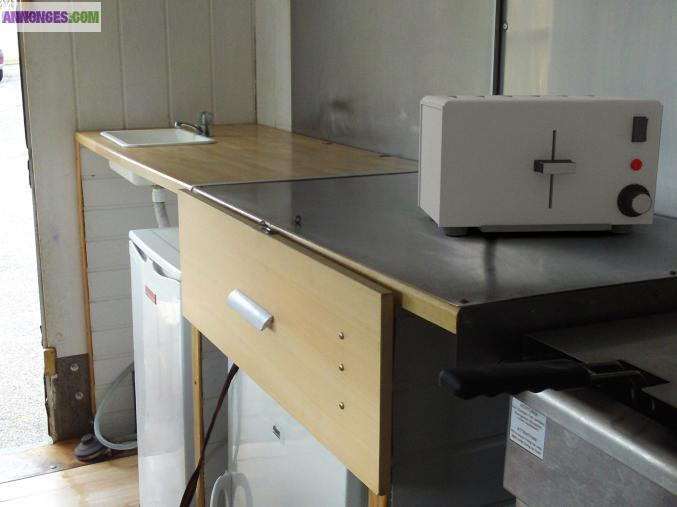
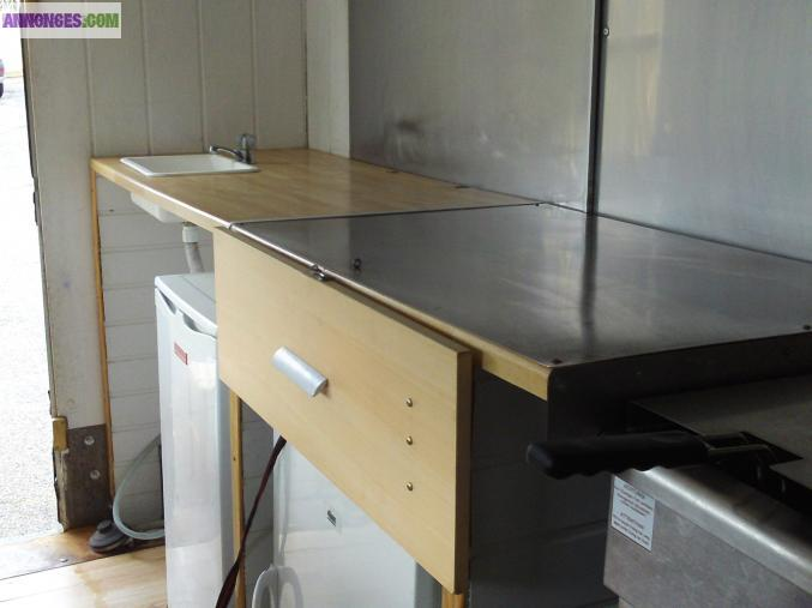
- toaster [417,94,664,237]
